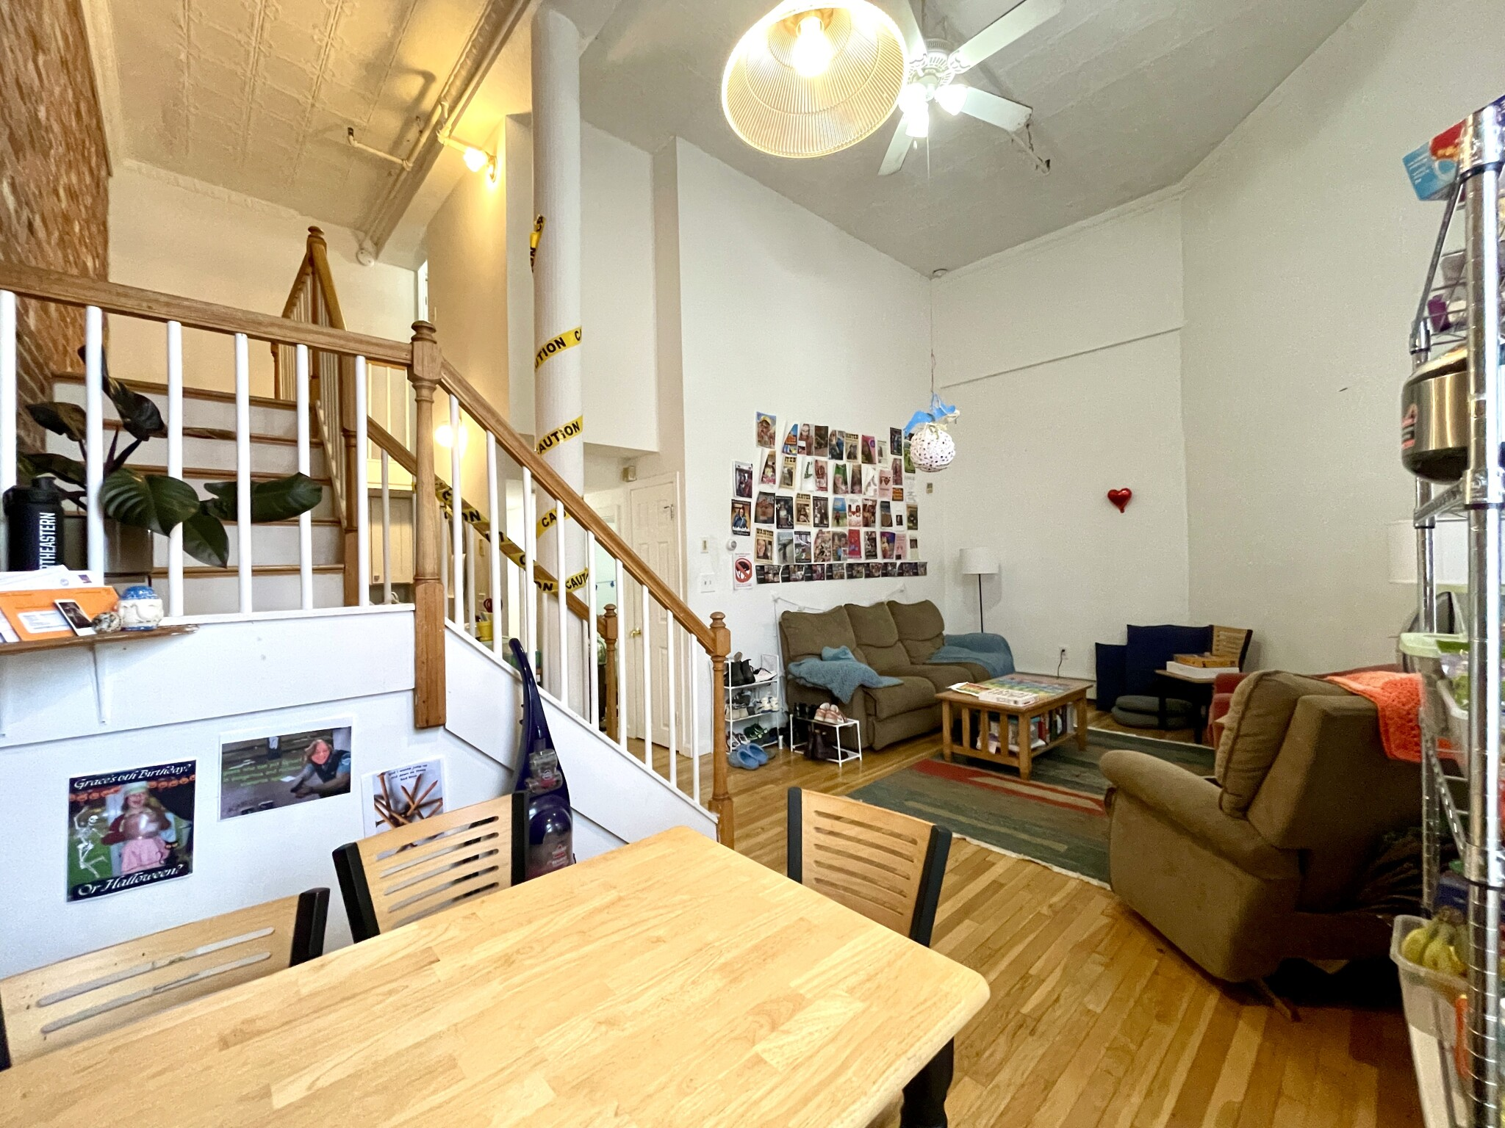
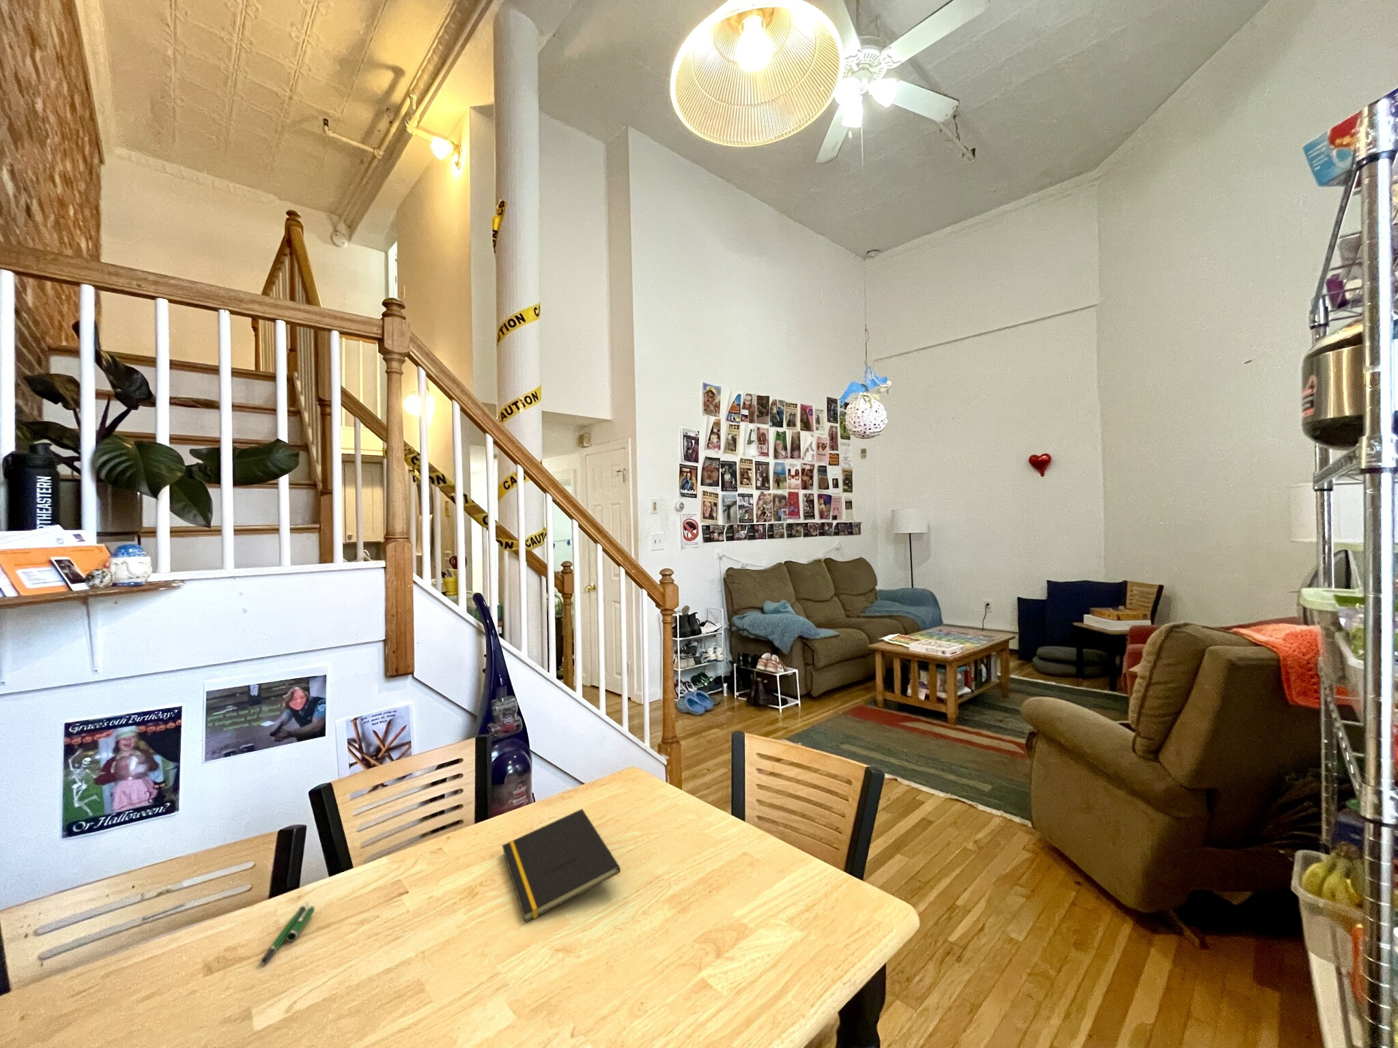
+ pen [260,898,315,964]
+ notepad [501,808,621,924]
